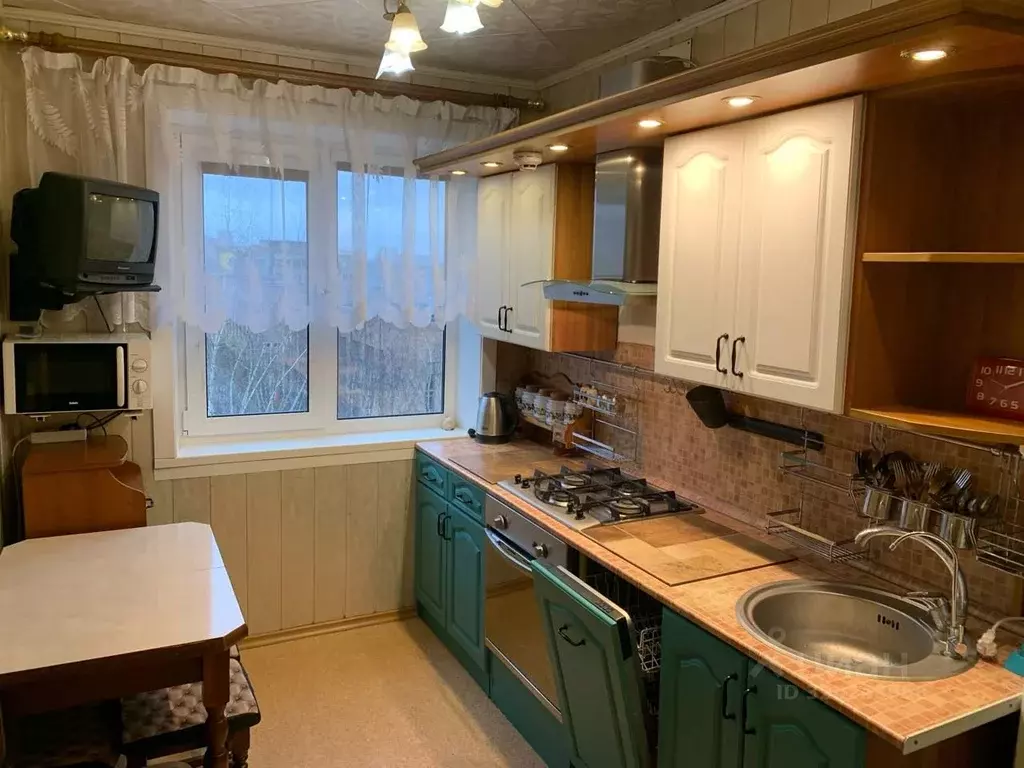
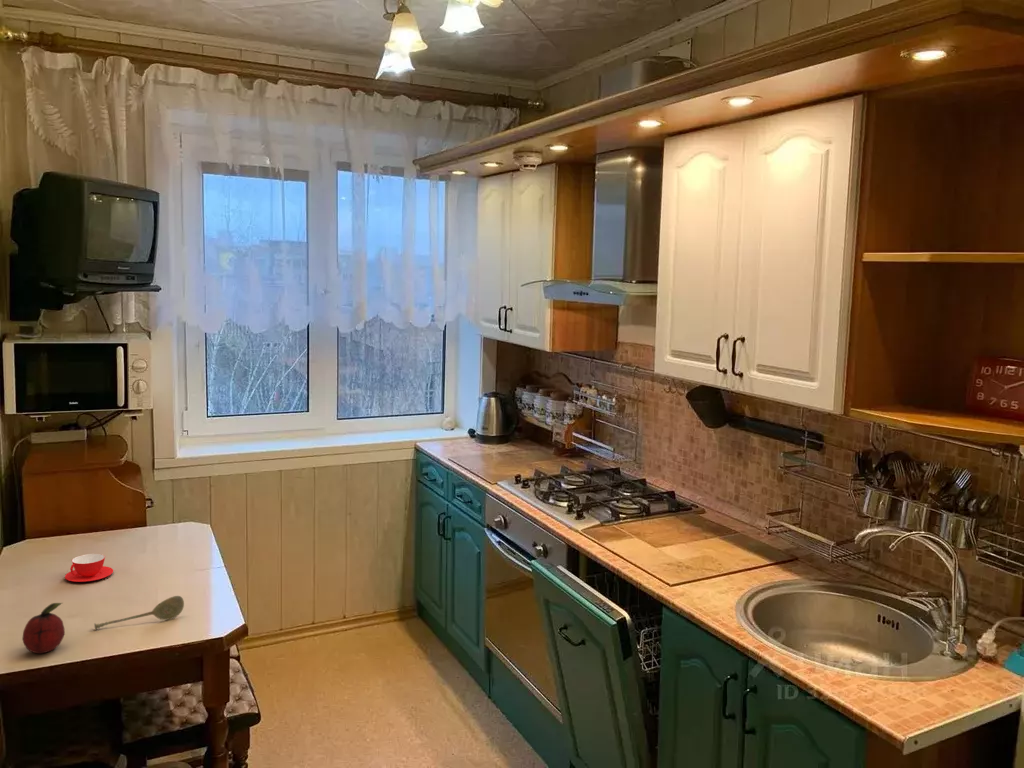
+ teacup [64,553,114,583]
+ soupspoon [93,595,185,631]
+ fruit [21,602,66,655]
